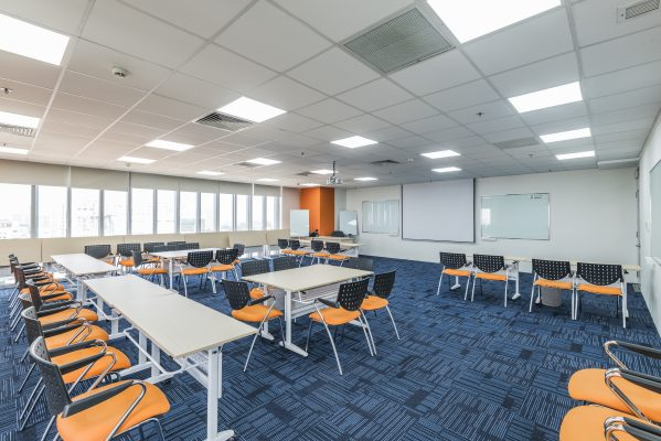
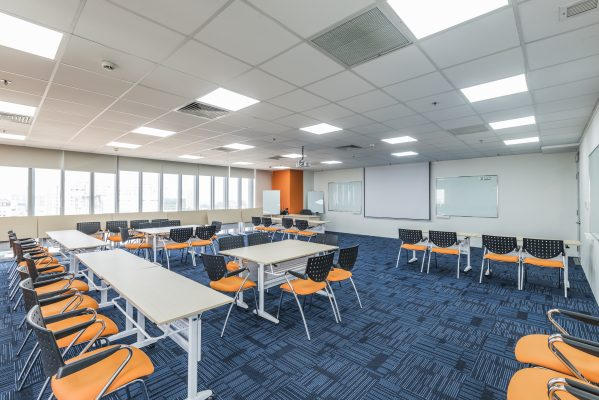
- waste bin [541,286,563,308]
